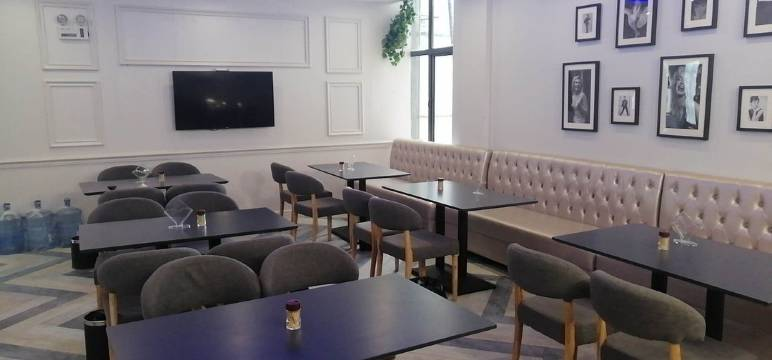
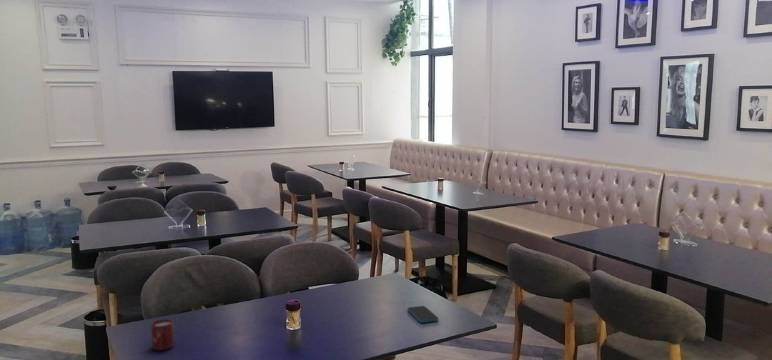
+ cup [150,318,175,351]
+ smartphone [406,305,439,324]
